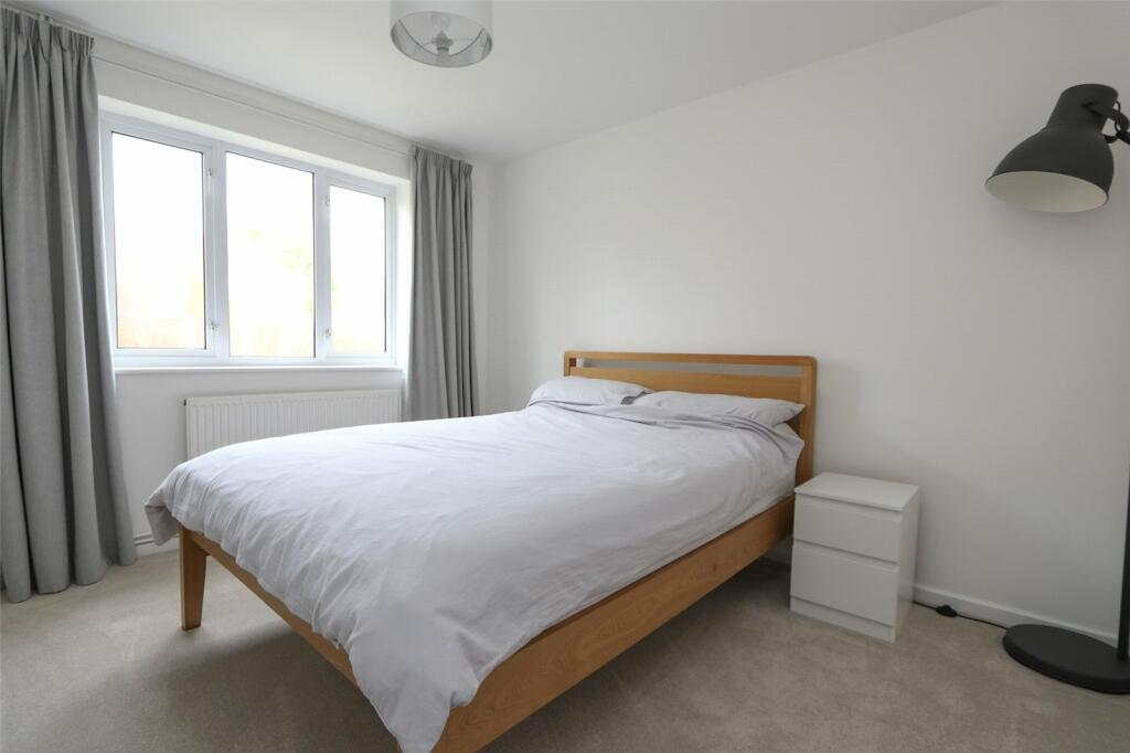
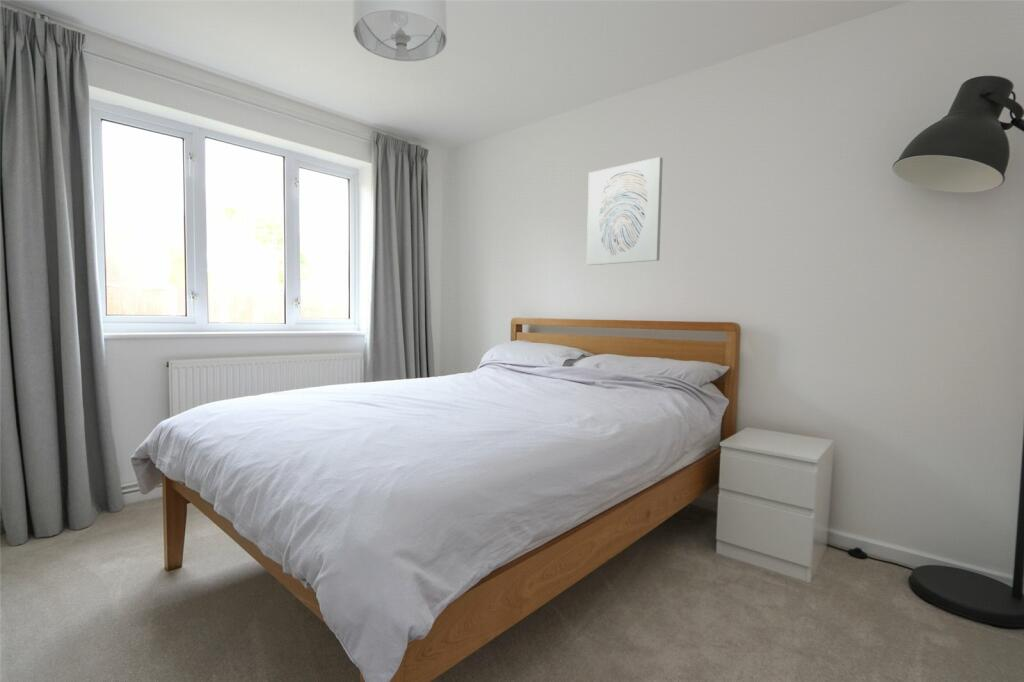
+ wall art [586,156,664,266]
